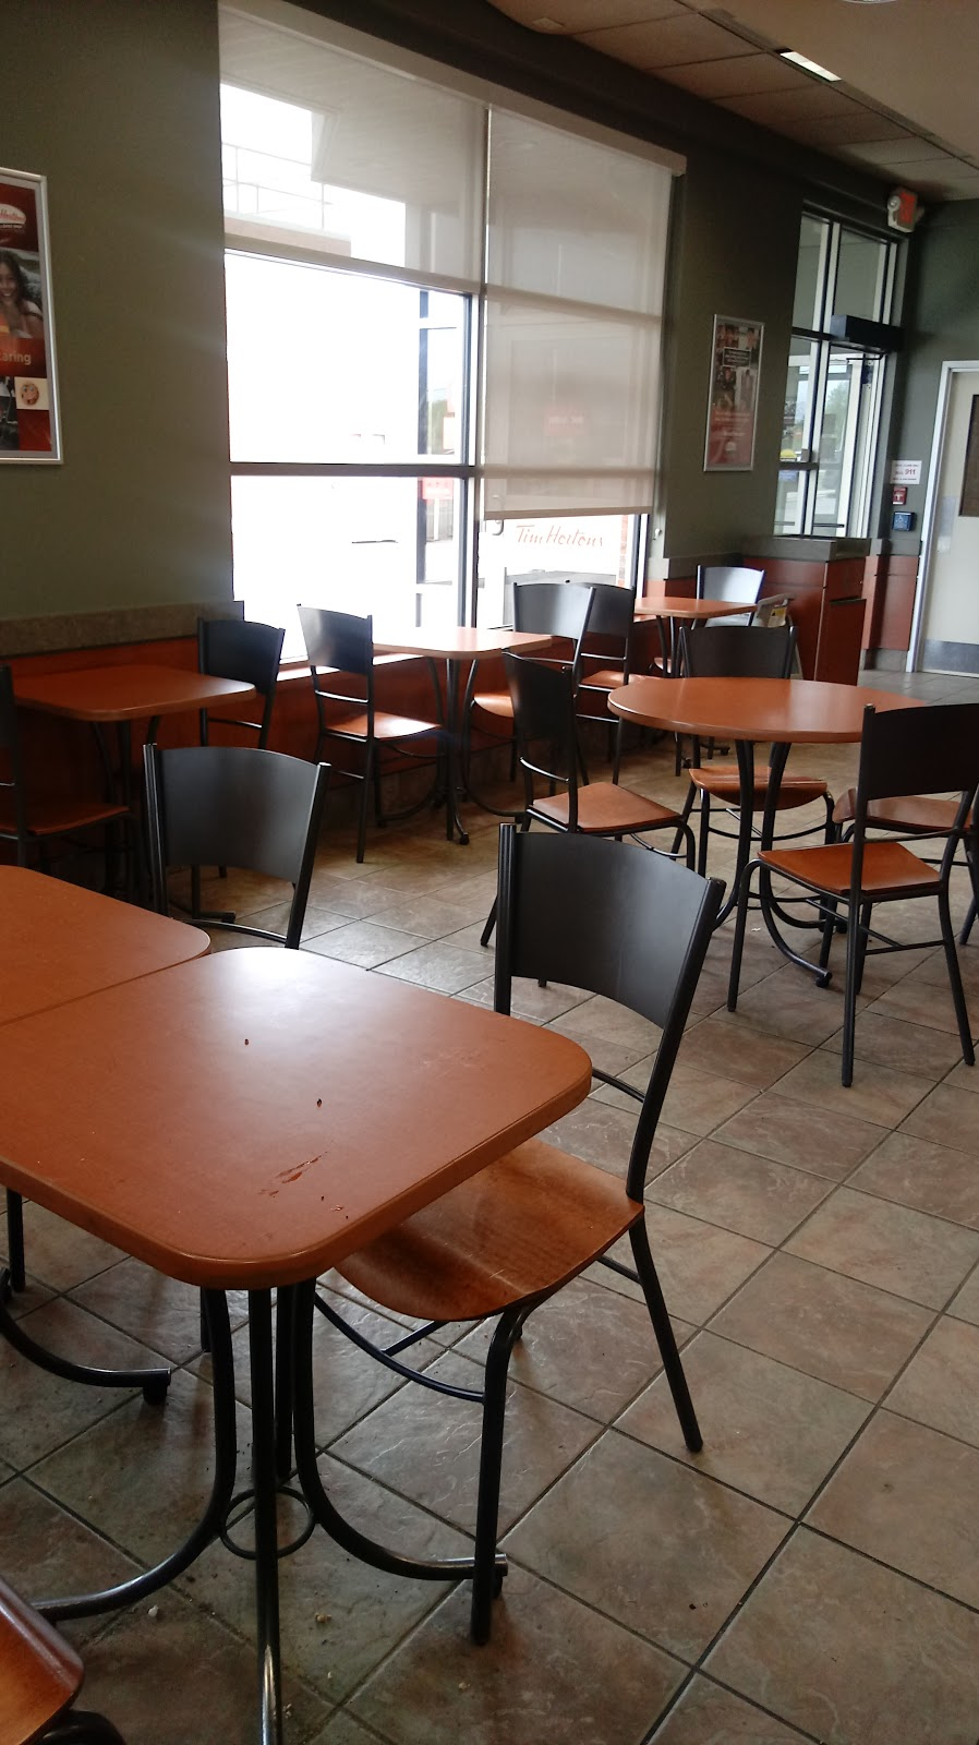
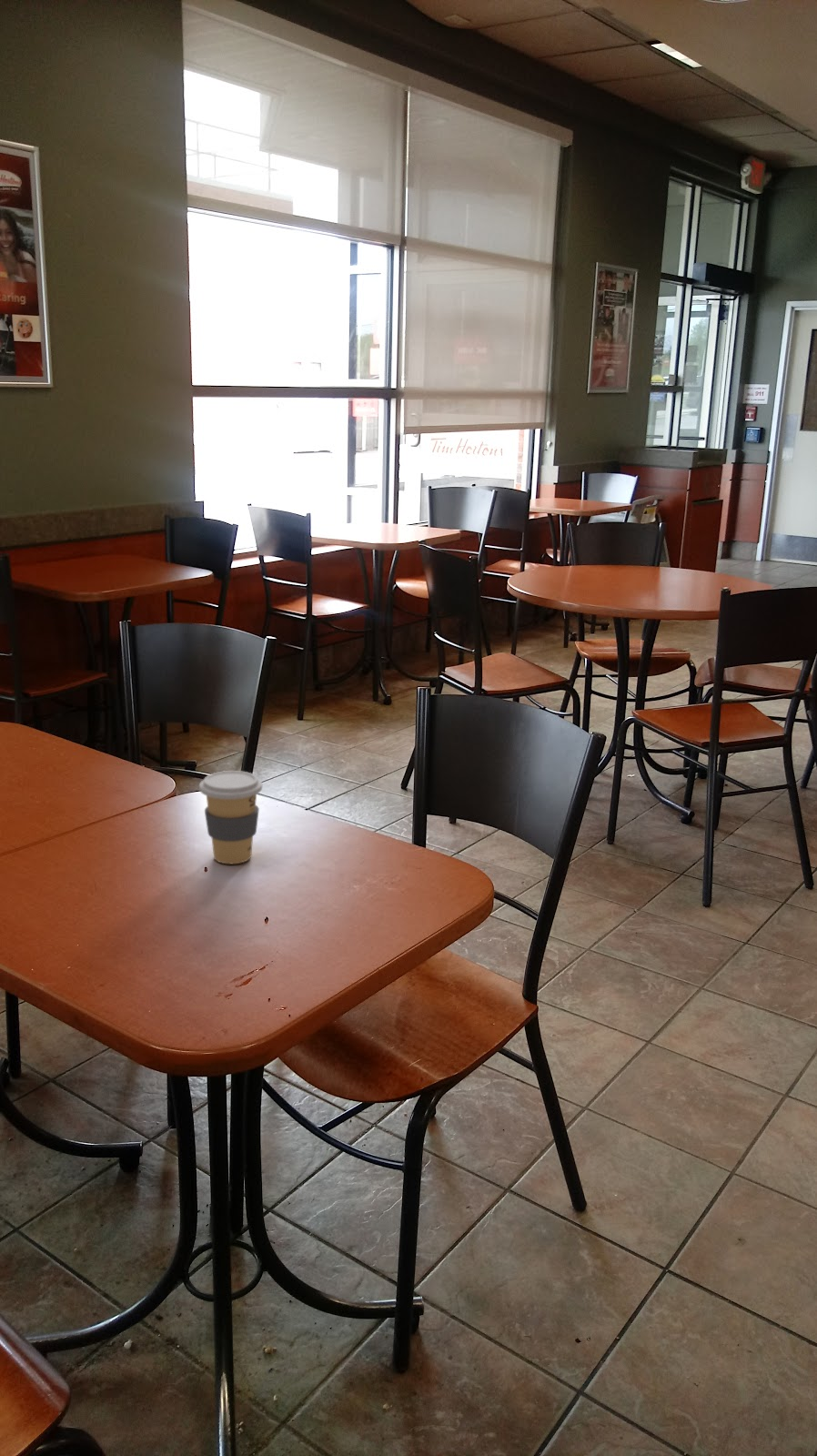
+ coffee cup [198,770,263,864]
